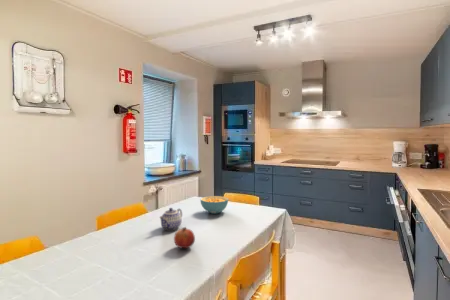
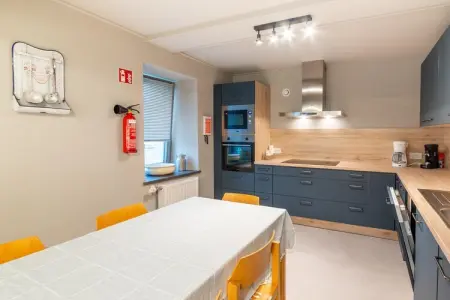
- fruit [173,226,196,249]
- teapot [158,207,183,231]
- cereal bowl [199,195,229,215]
